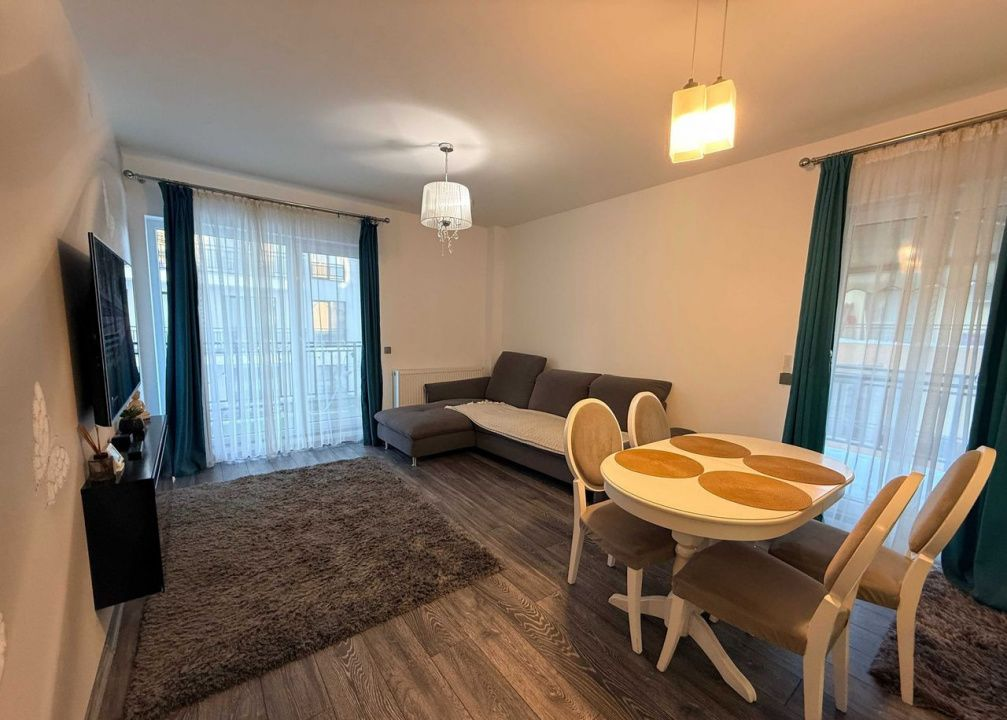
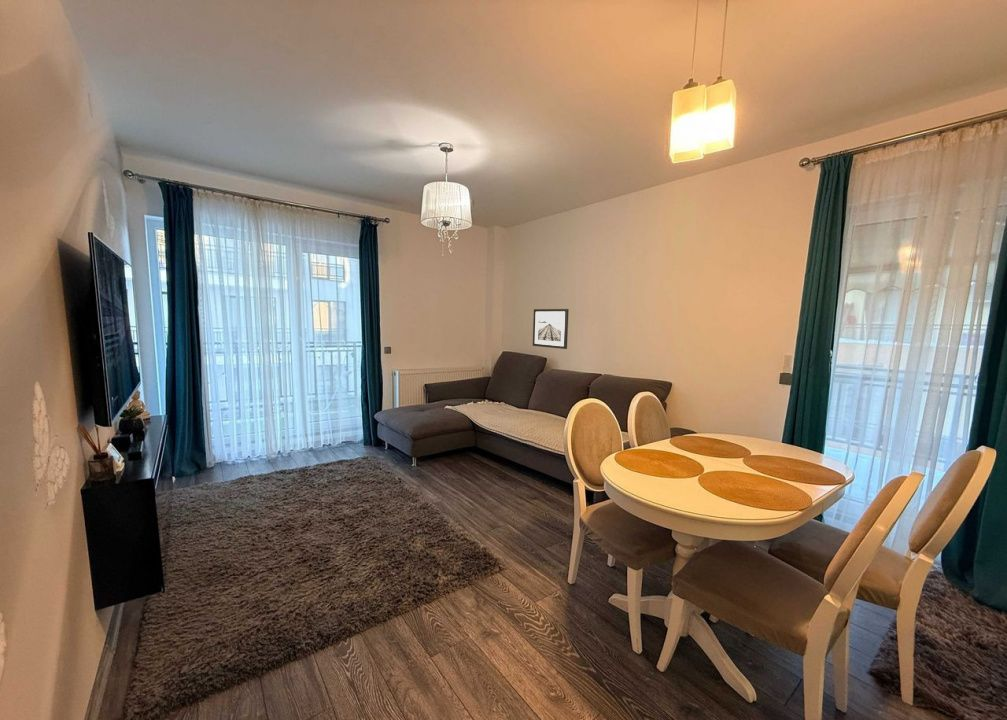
+ wall art [532,308,570,350]
